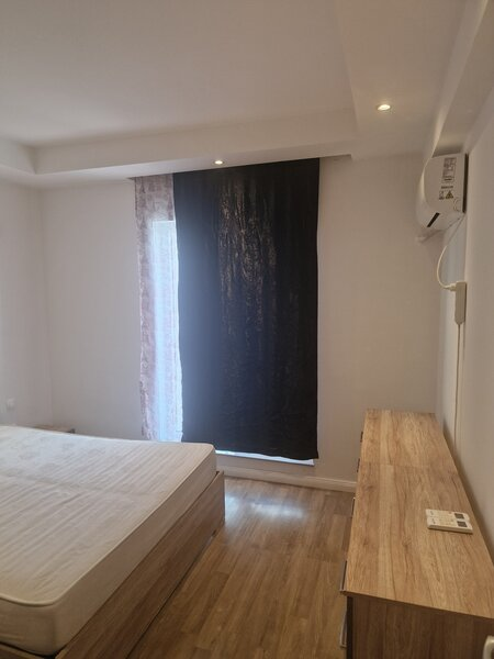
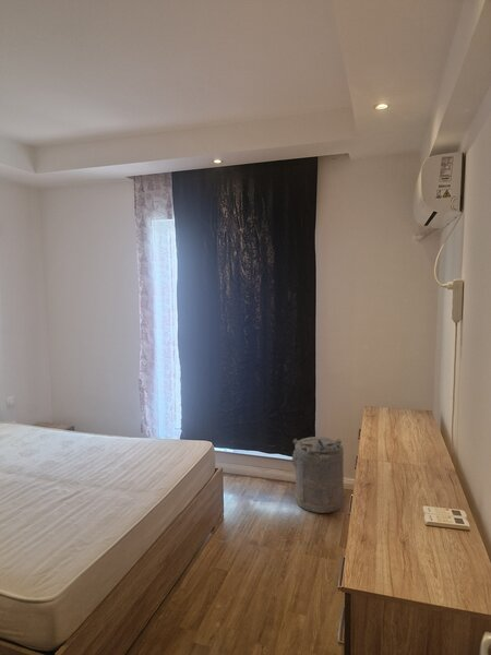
+ laundry hamper [291,436,345,514]
